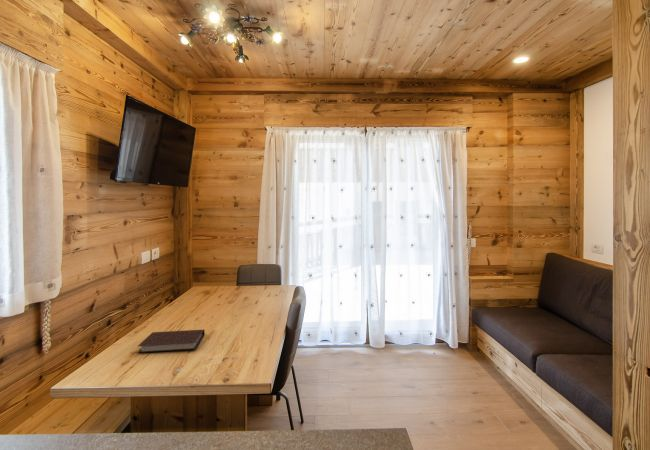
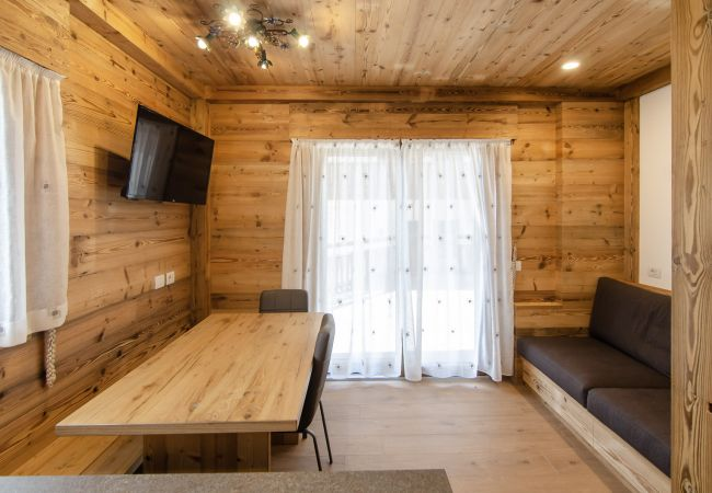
- notebook [137,329,206,354]
